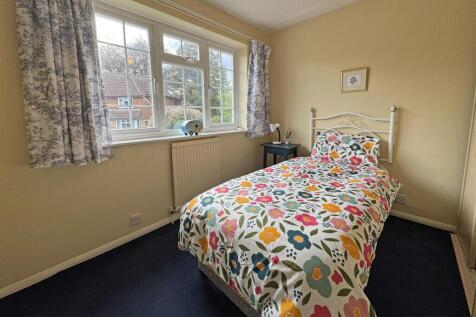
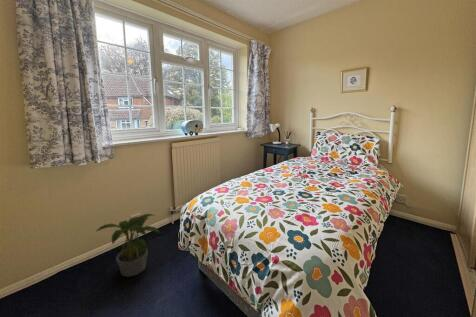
+ potted plant [95,213,161,278]
